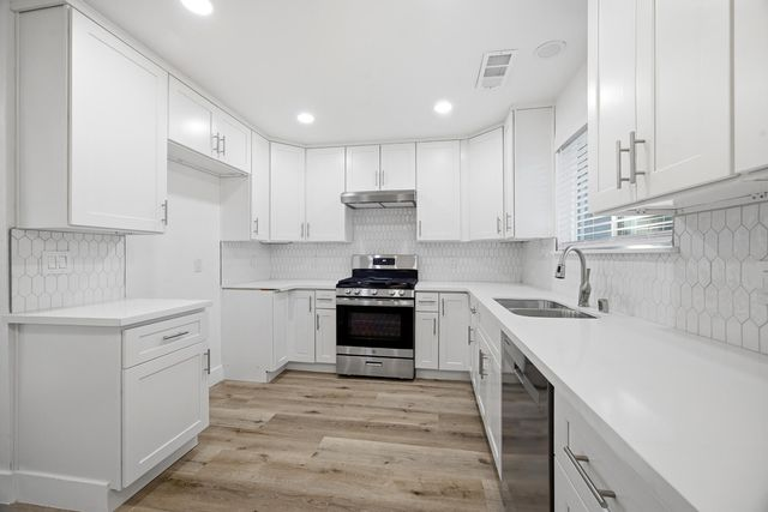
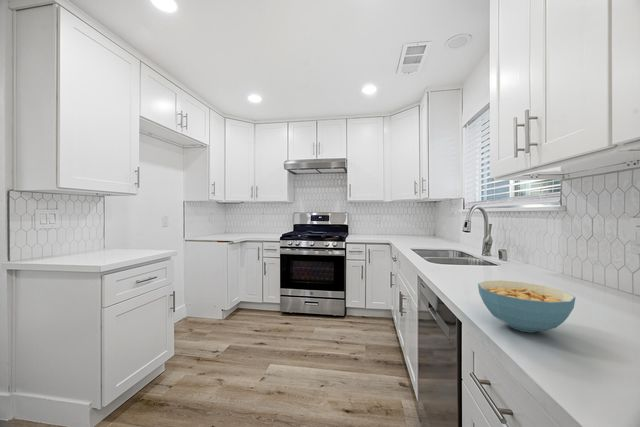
+ cereal bowl [477,280,577,333]
